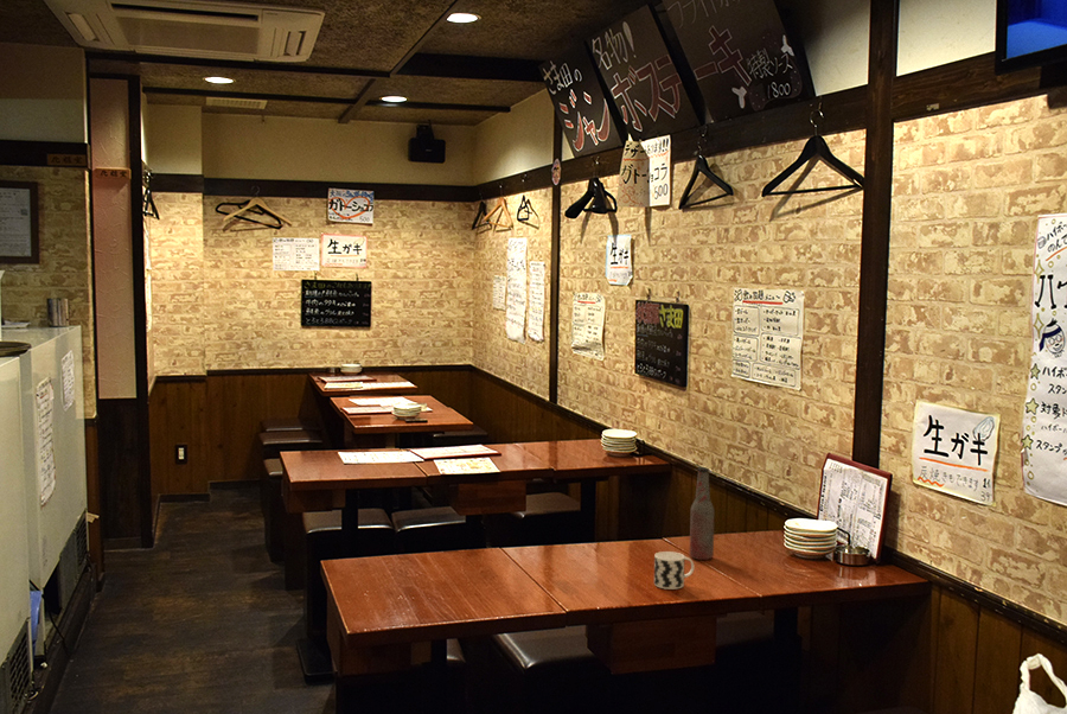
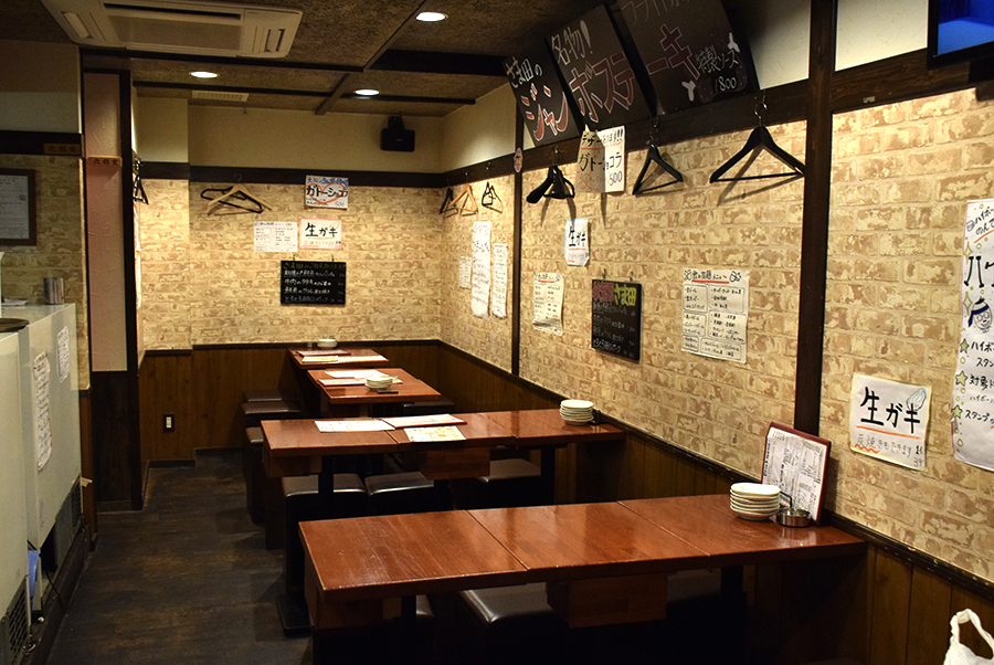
- cup [653,550,695,591]
- bottle [689,466,715,561]
